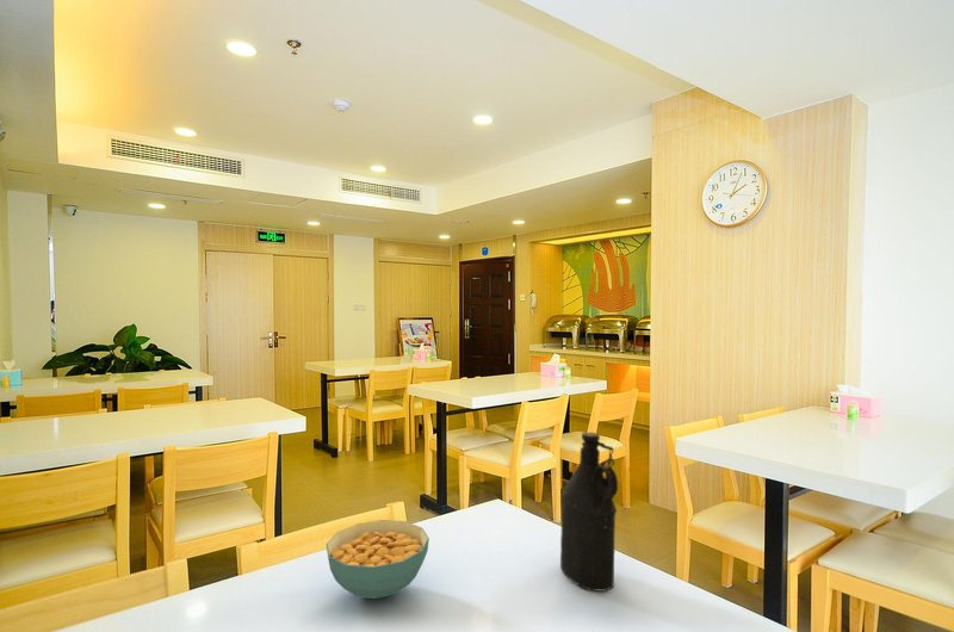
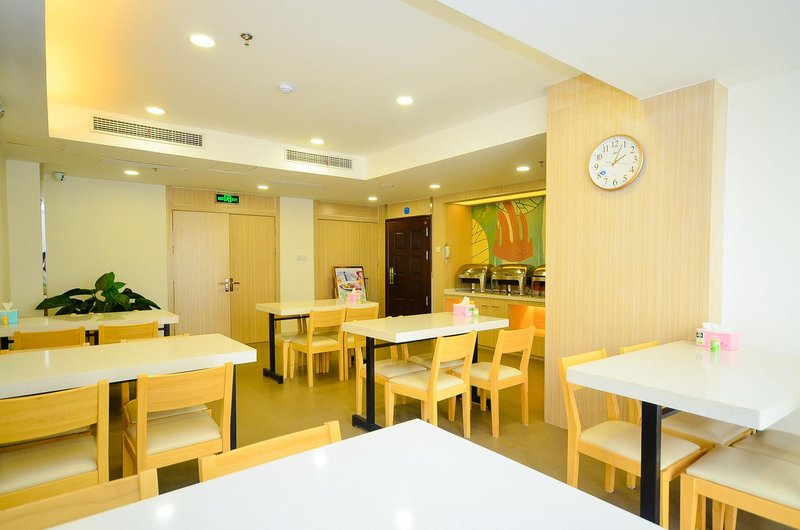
- cereal bowl [324,519,430,600]
- bottle [559,430,619,593]
